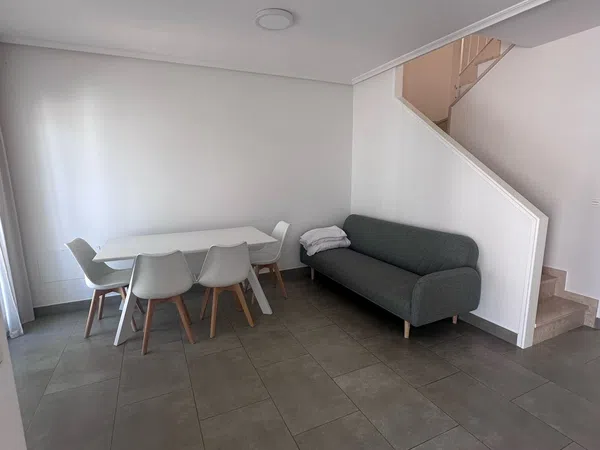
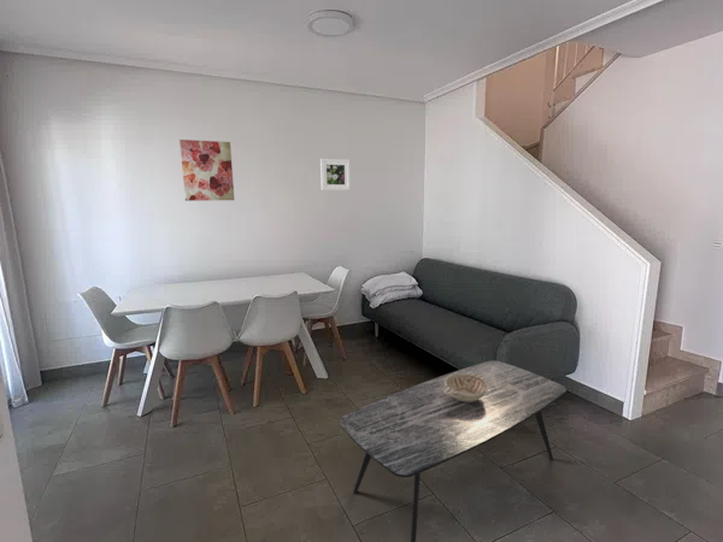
+ decorative bowl [443,373,487,402]
+ wall art [178,139,235,202]
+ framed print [319,158,351,192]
+ coffee table [339,360,568,542]
